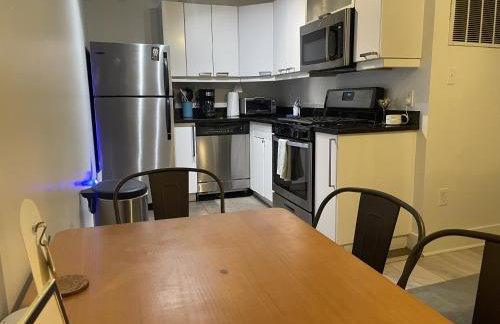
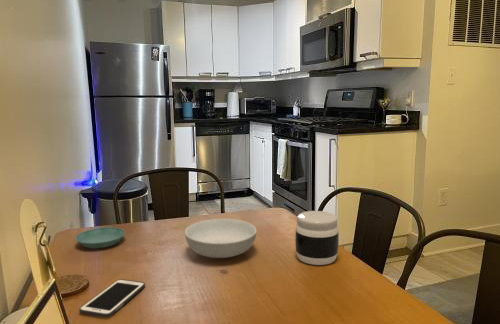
+ jar [294,210,340,266]
+ saucer [75,226,126,249]
+ cell phone [78,278,146,319]
+ serving bowl [184,218,258,259]
